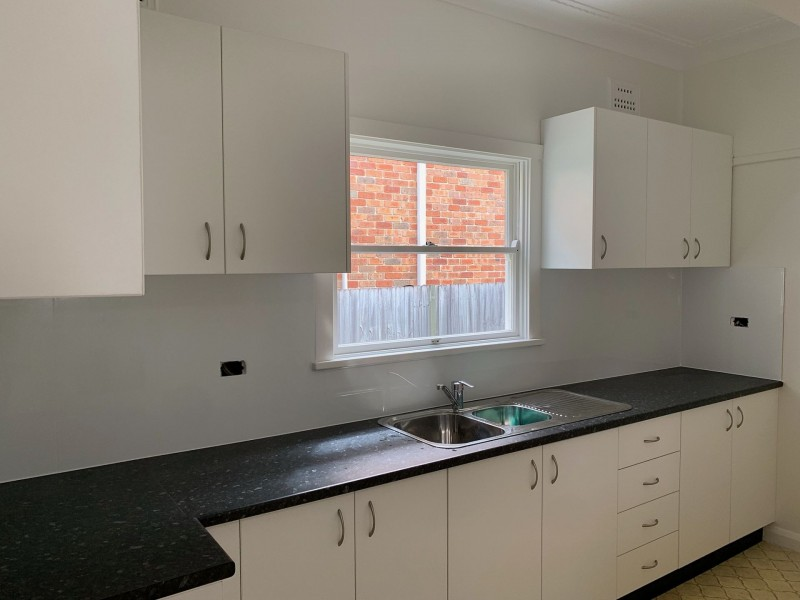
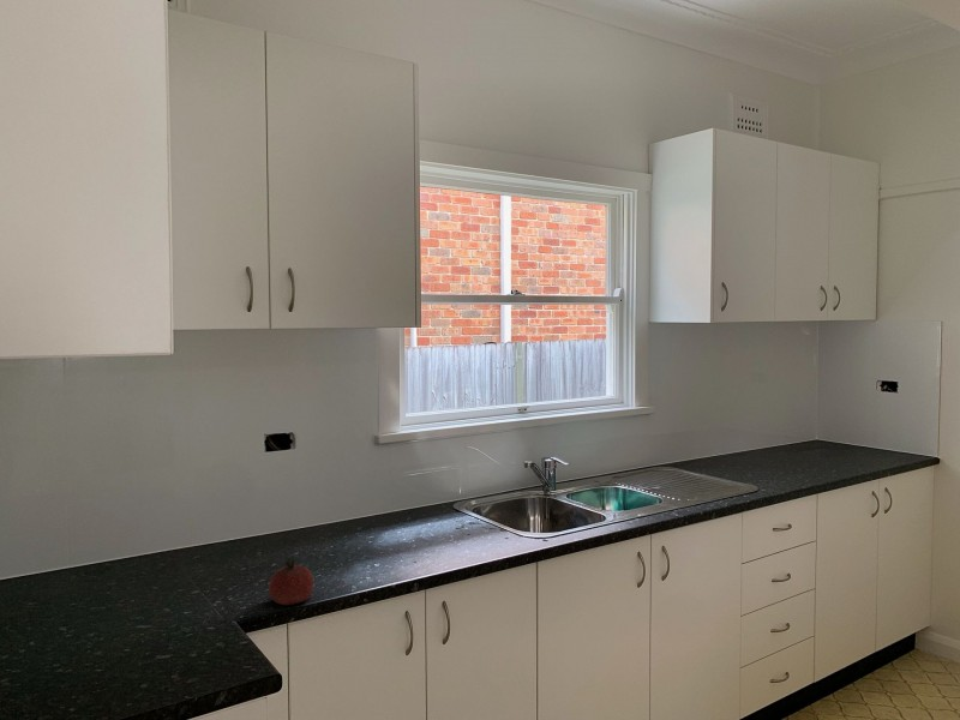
+ fruit [268,557,316,606]
